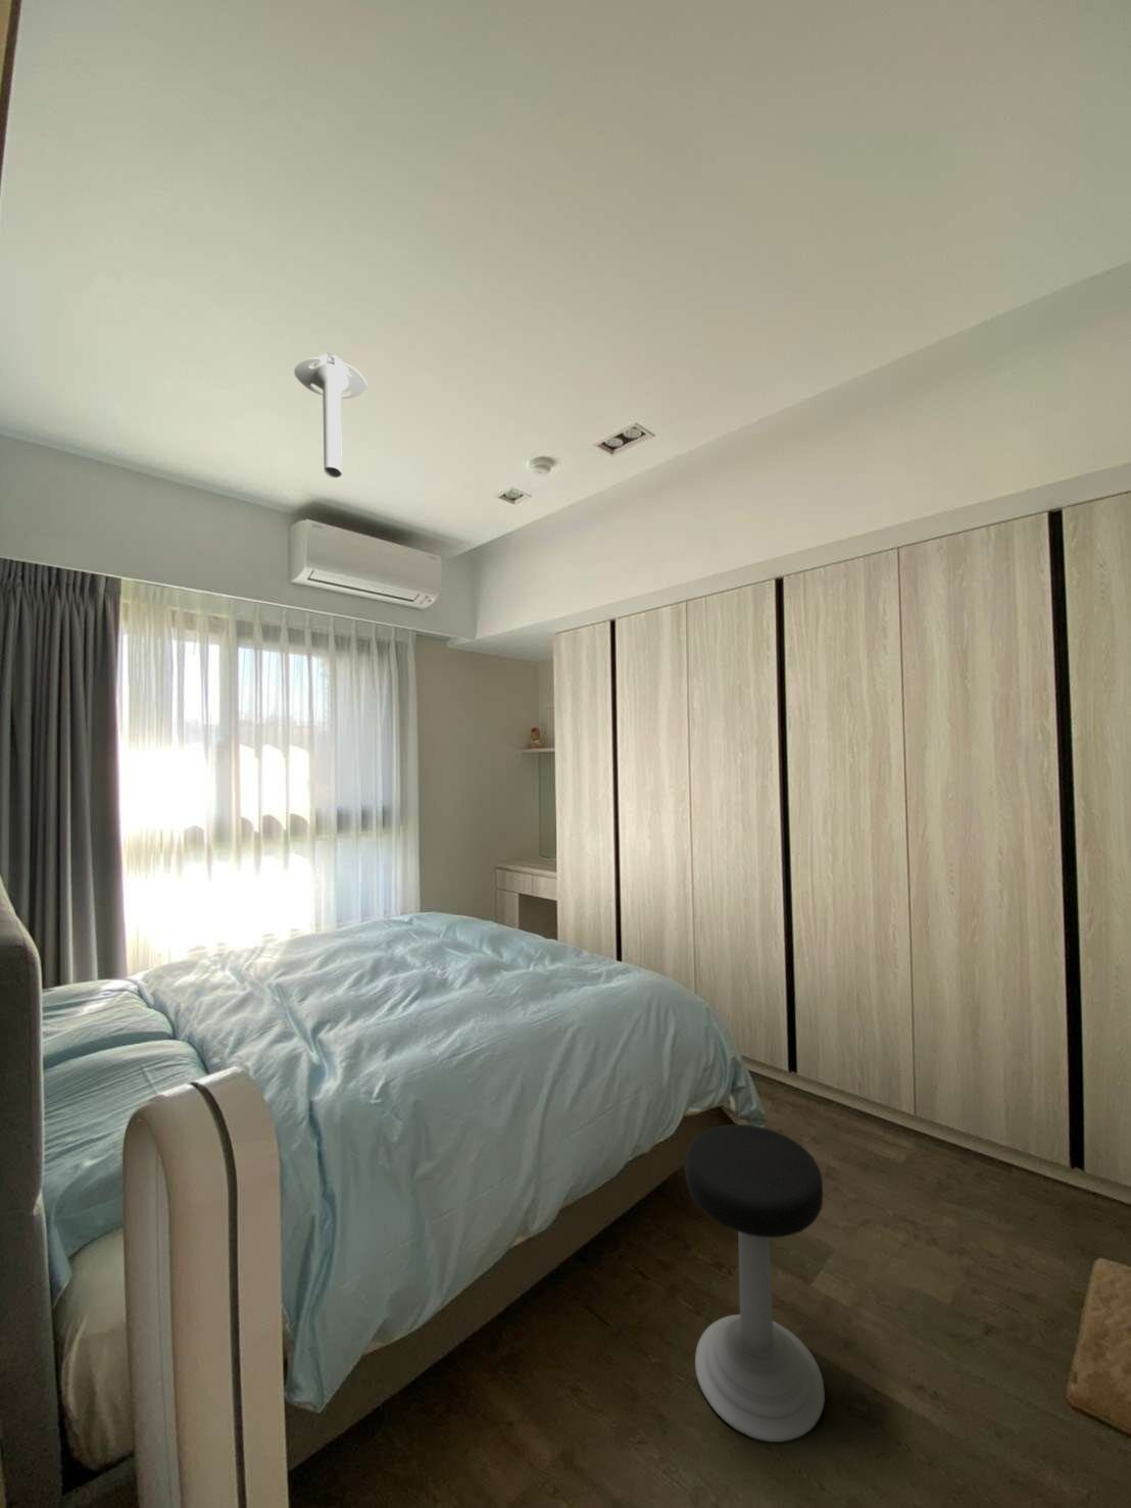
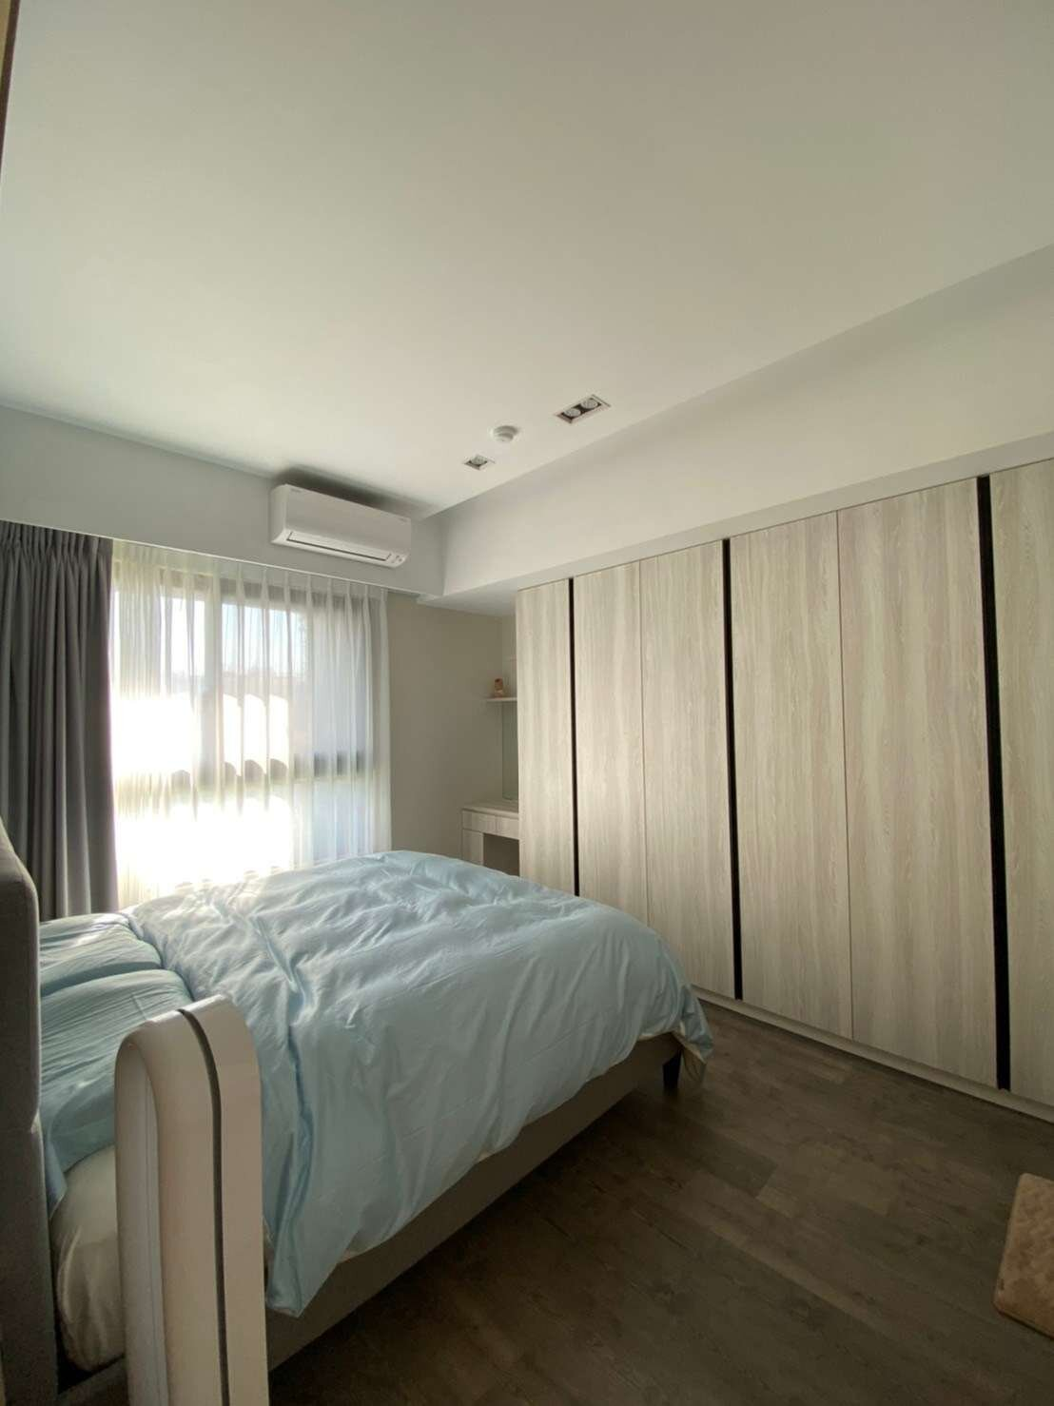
- stool [684,1123,826,1443]
- ceiling light [293,351,368,479]
